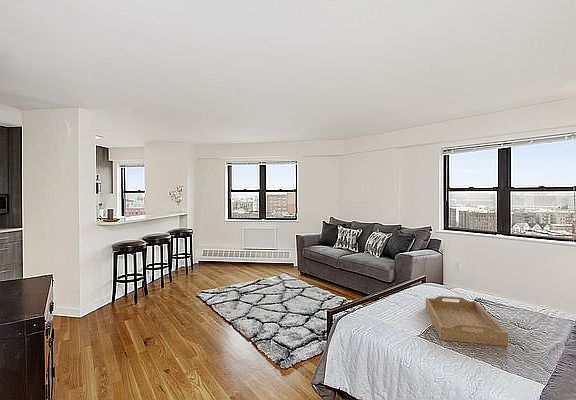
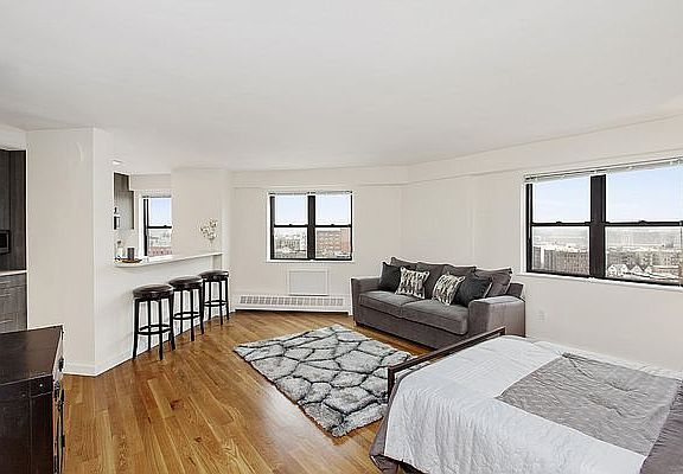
- serving tray [425,295,509,347]
